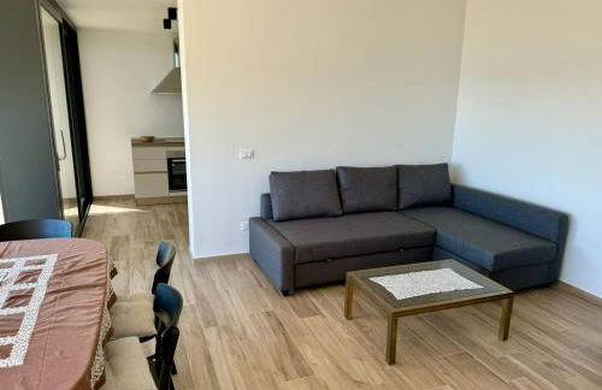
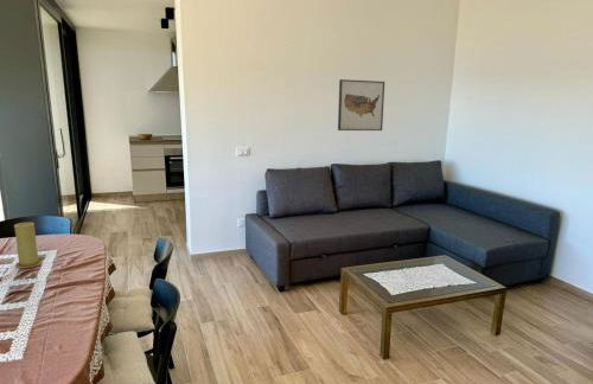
+ candle [13,222,44,269]
+ wall art [337,78,385,132]
